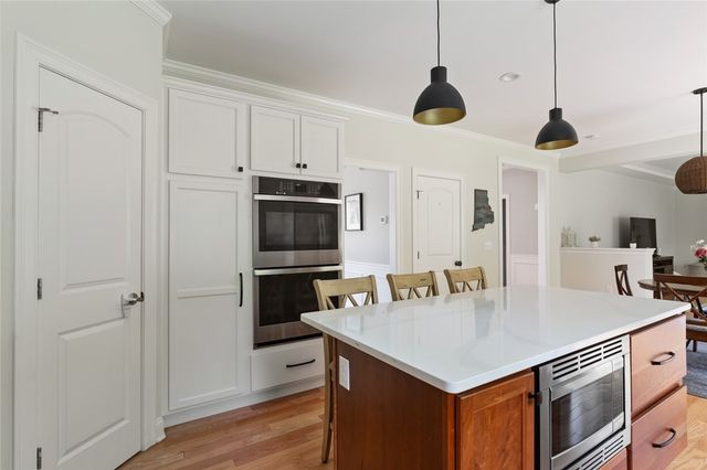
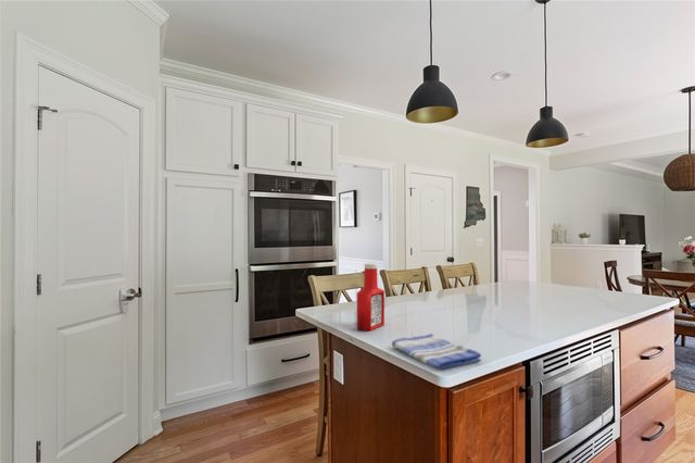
+ soap bottle [356,263,386,331]
+ dish towel [391,333,482,370]
